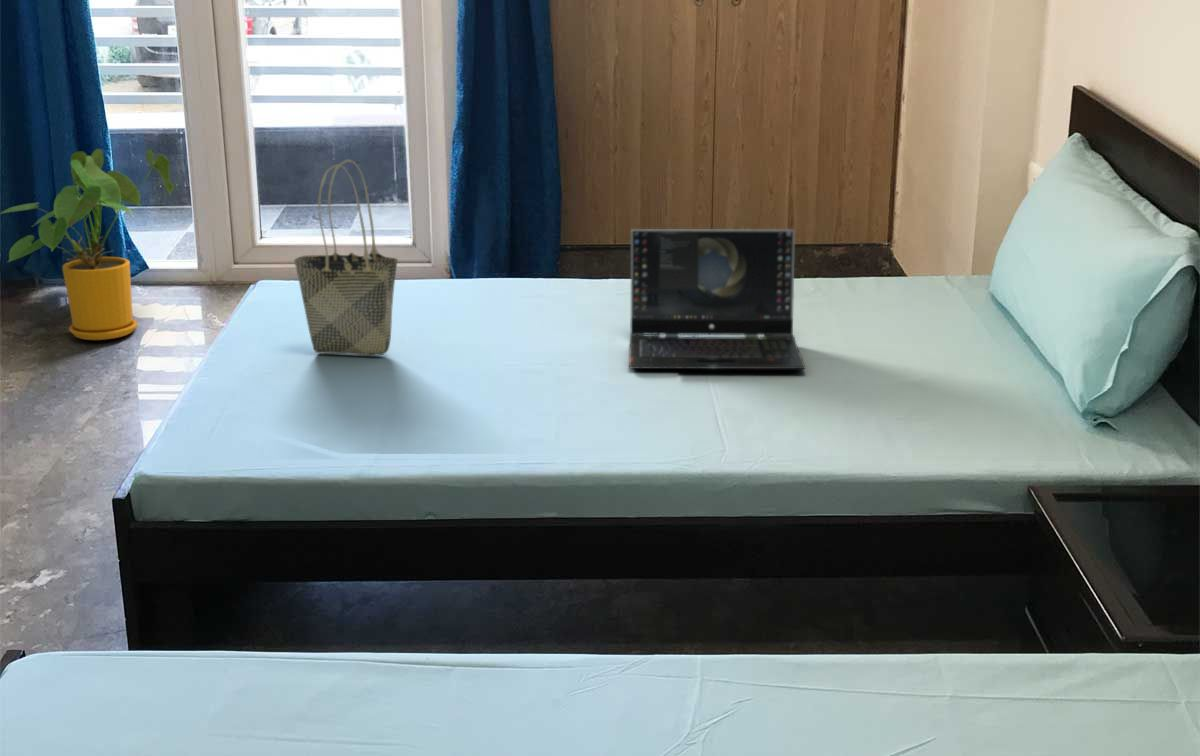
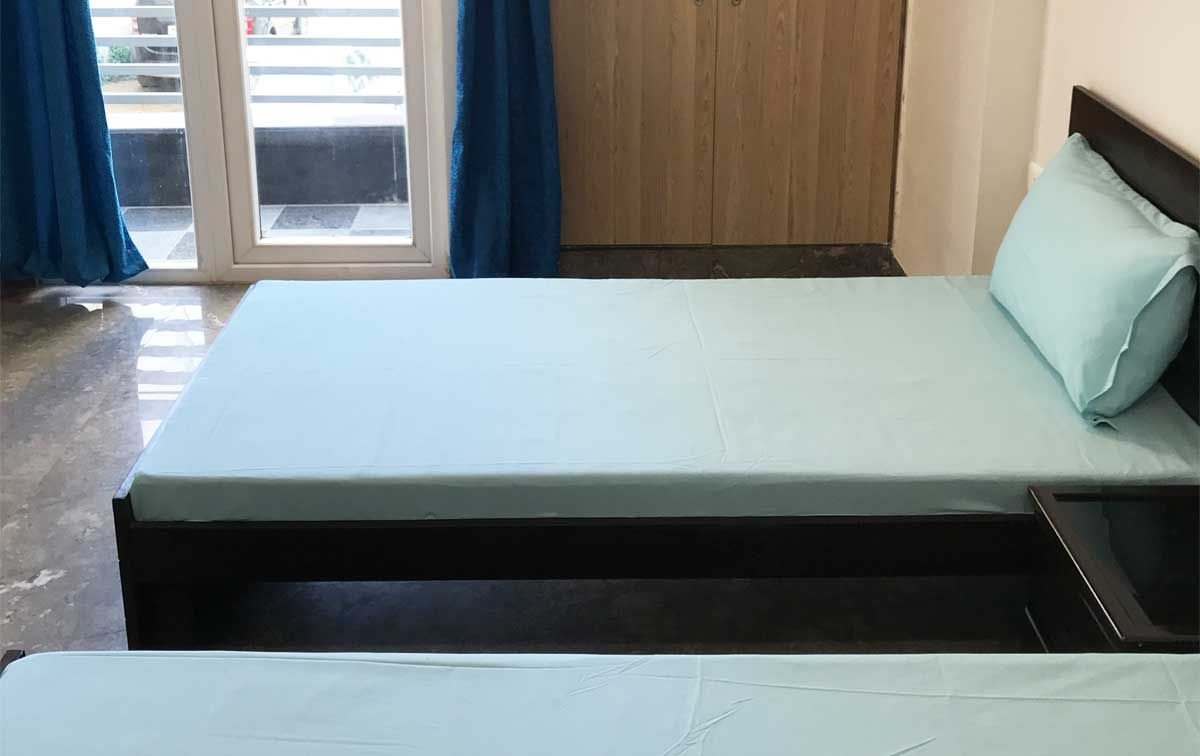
- tote bag [293,159,399,357]
- house plant [0,148,175,341]
- laptop computer [628,228,806,370]
